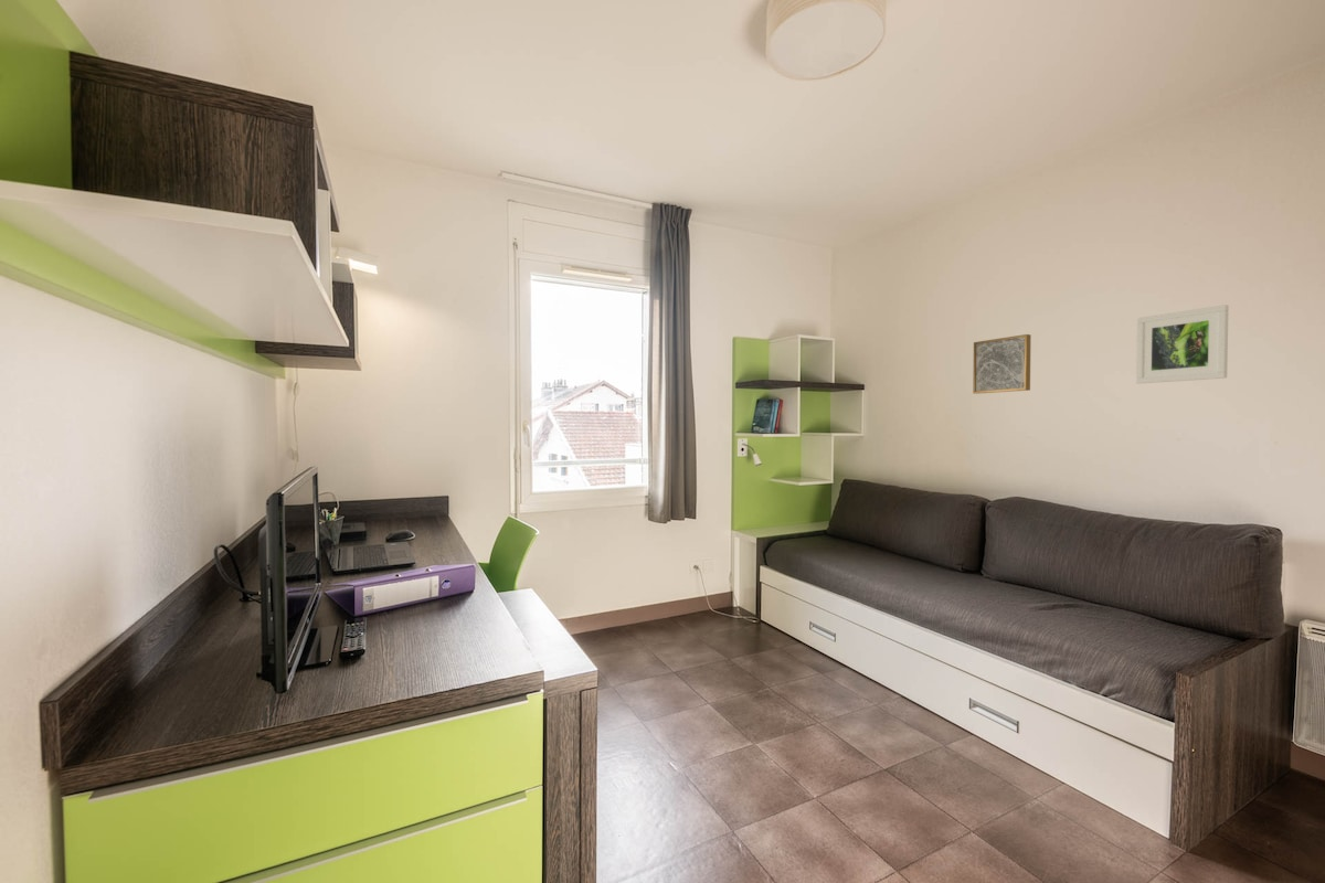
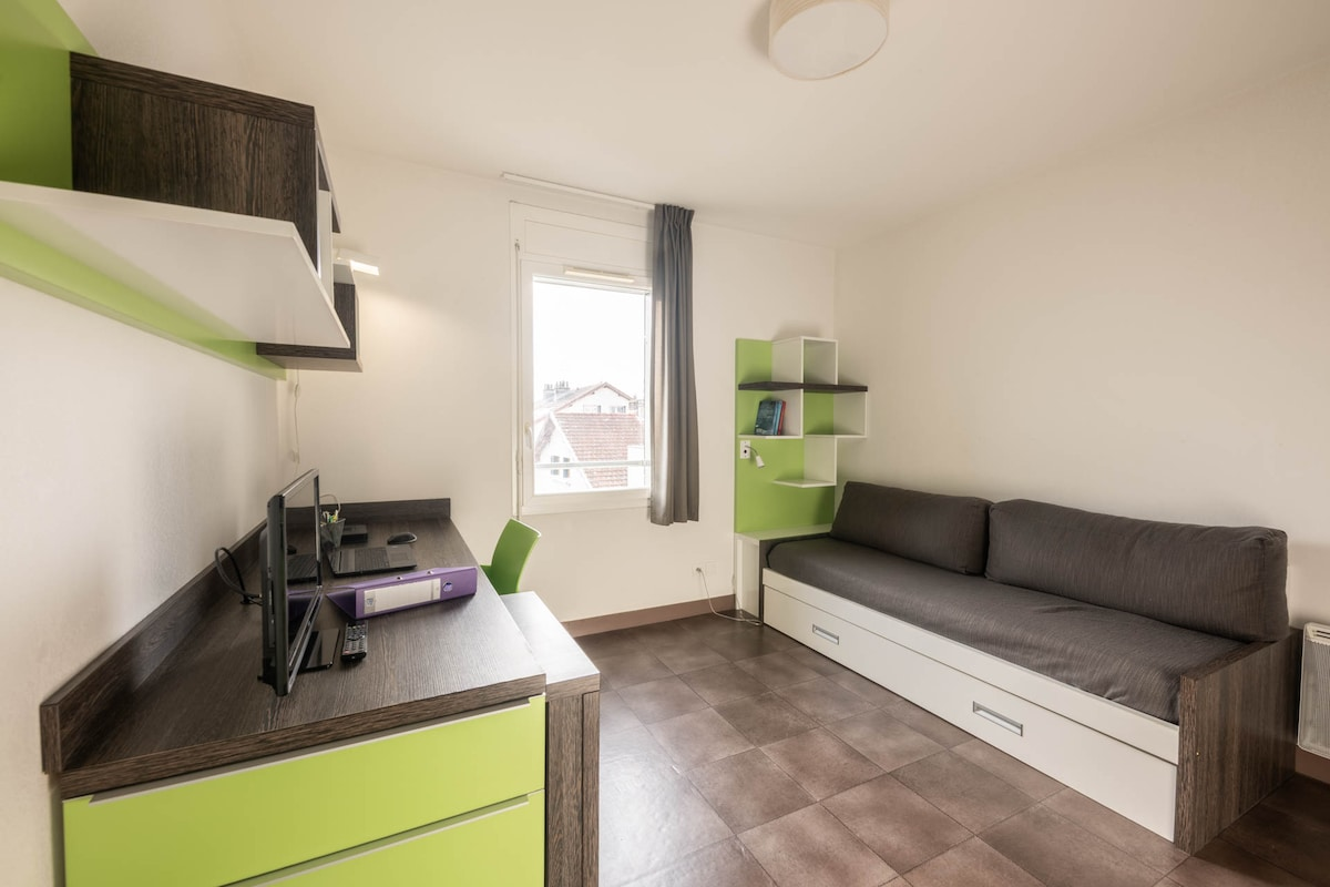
- wall art [972,333,1032,395]
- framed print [1135,304,1230,385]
